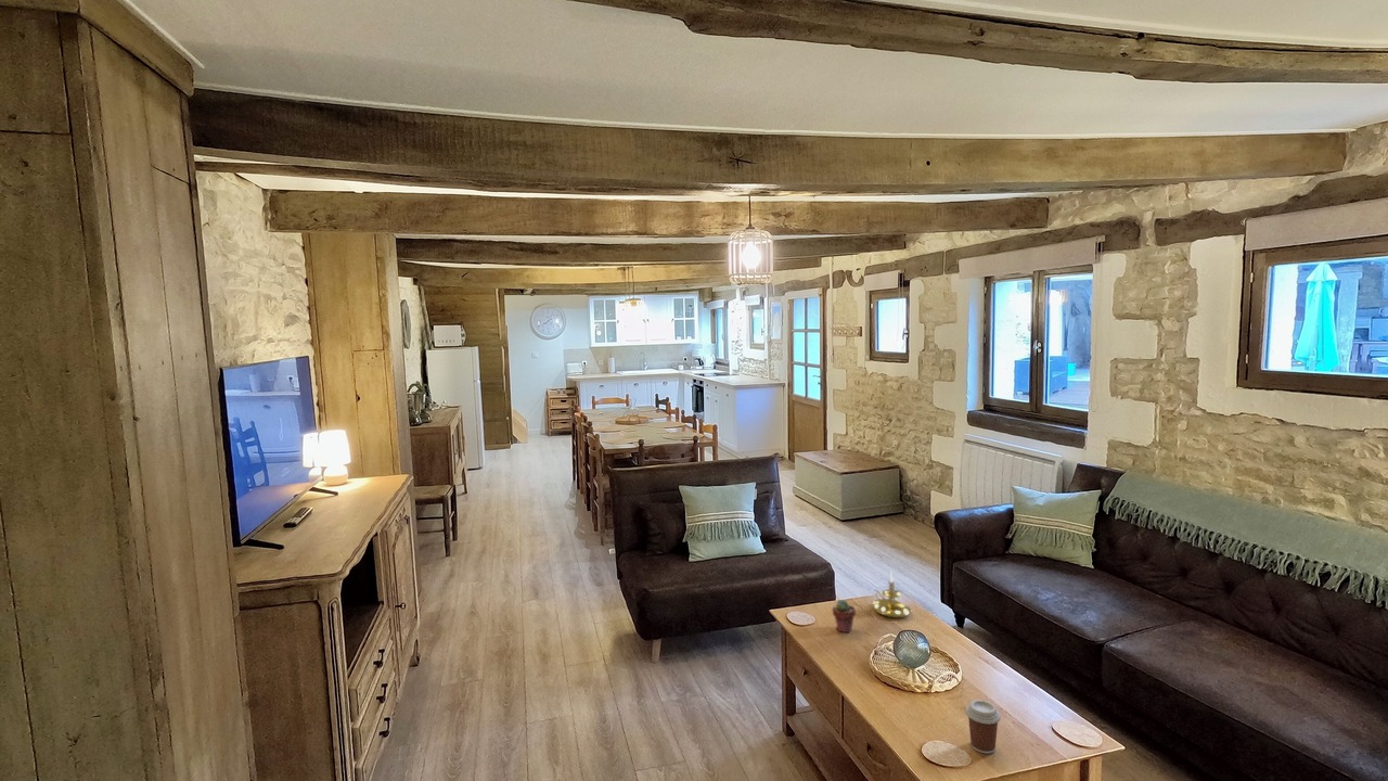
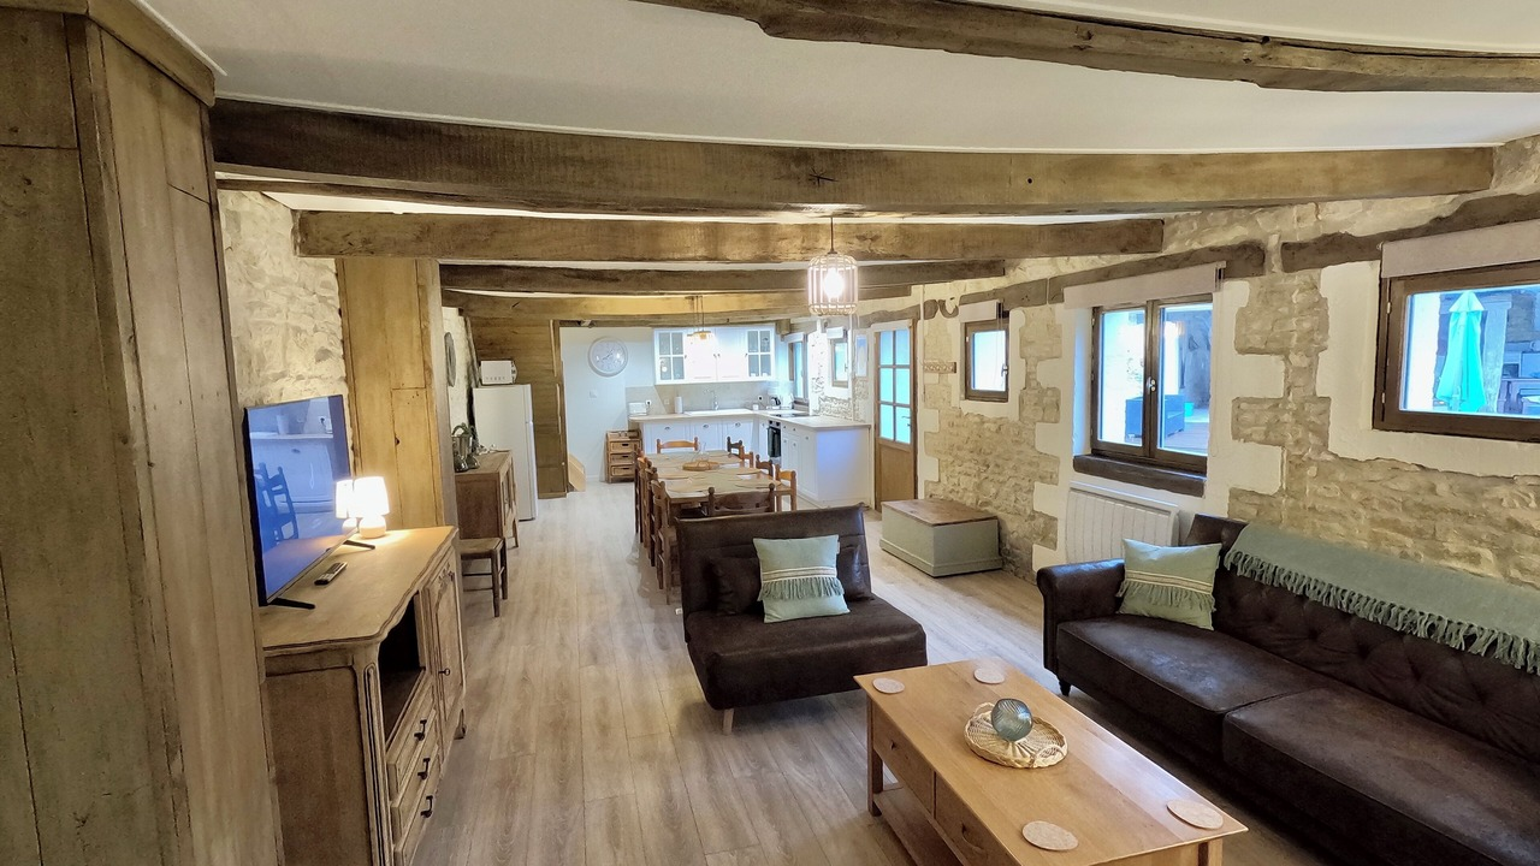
- potted succulent [832,599,857,633]
- coffee cup [965,699,1002,755]
- candle holder [872,571,912,619]
